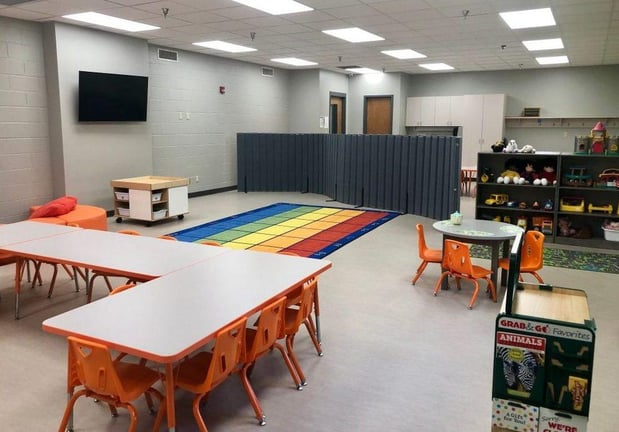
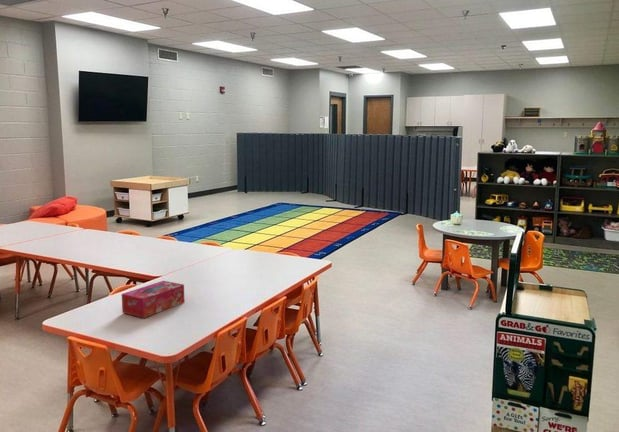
+ tissue box [121,280,185,319]
